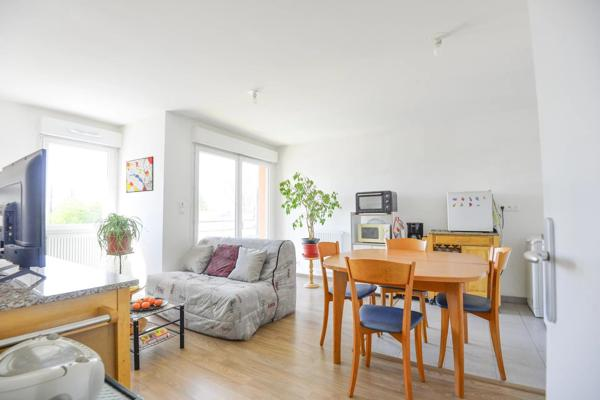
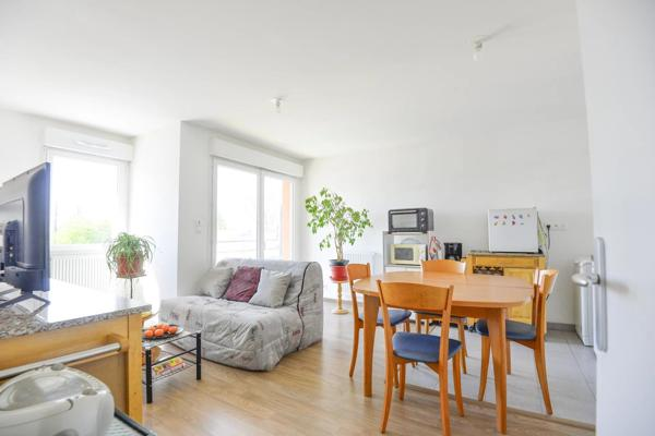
- wall art [125,155,154,194]
